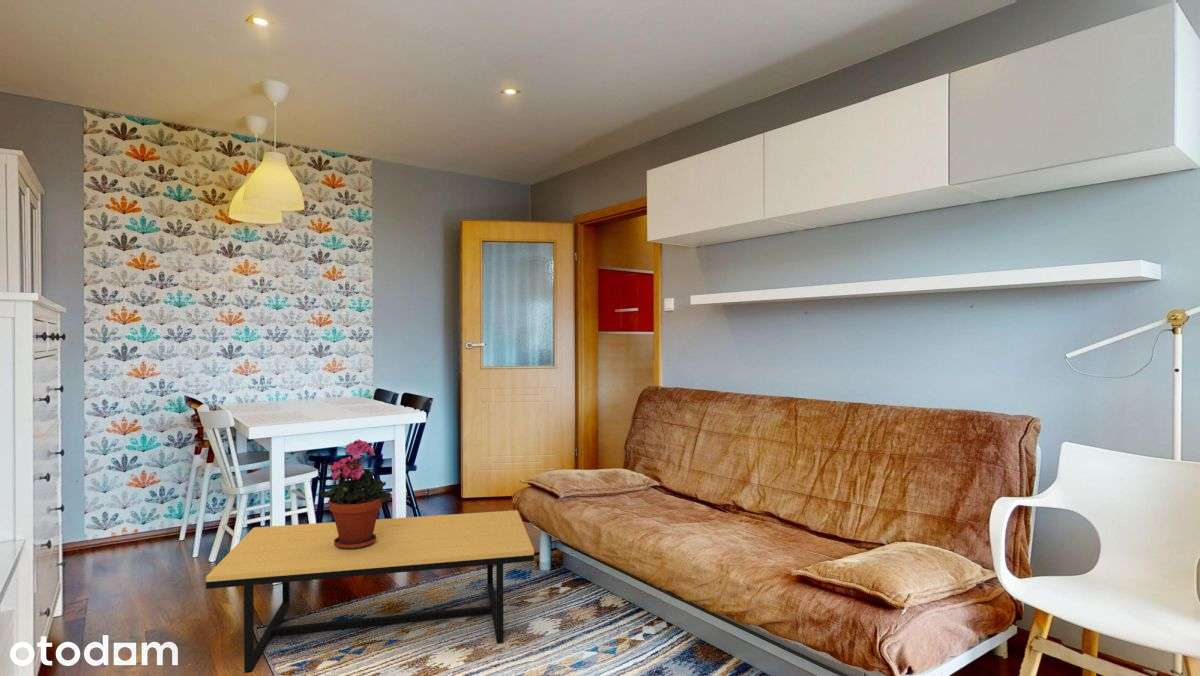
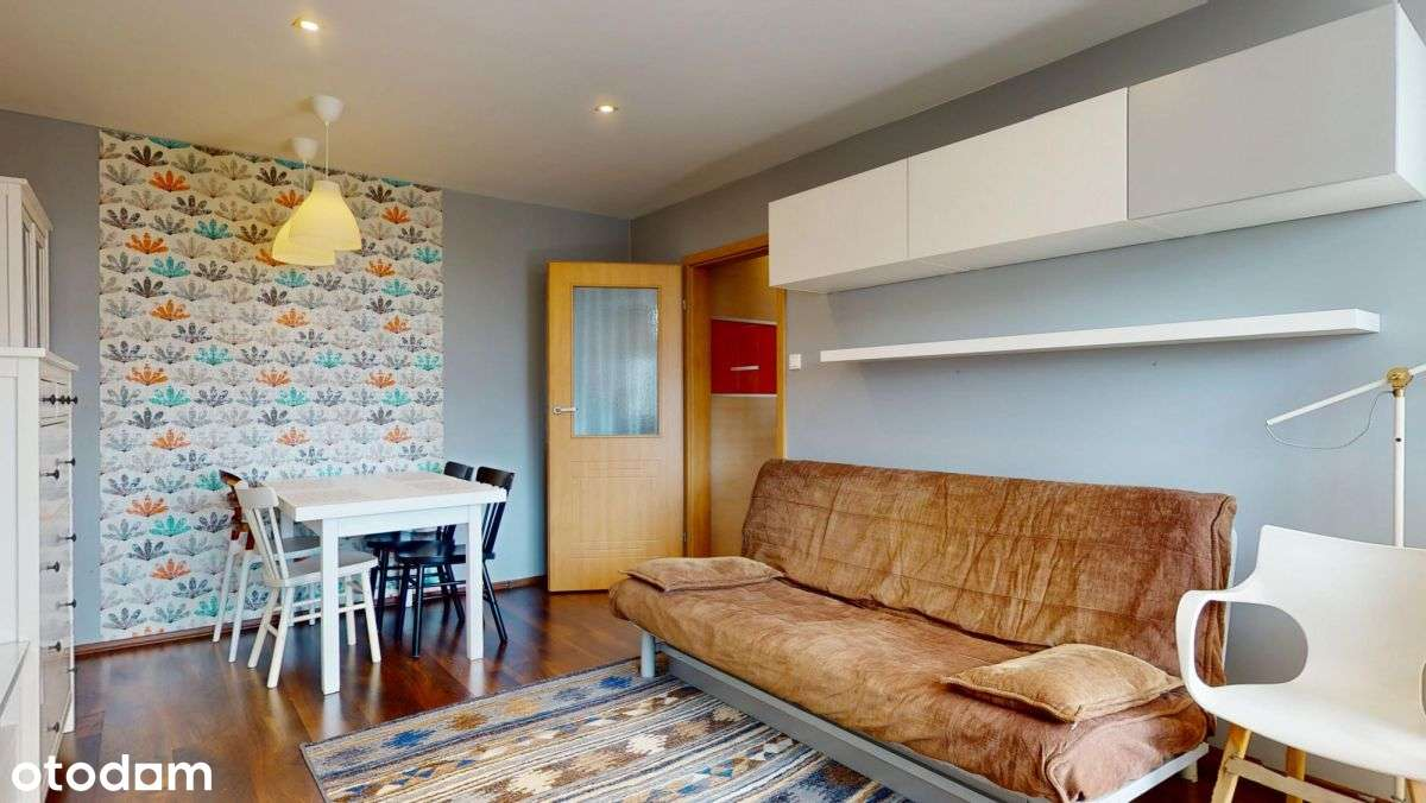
- potted plant [319,438,391,550]
- coffee table [205,509,535,674]
